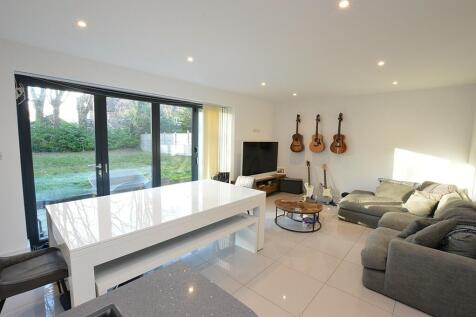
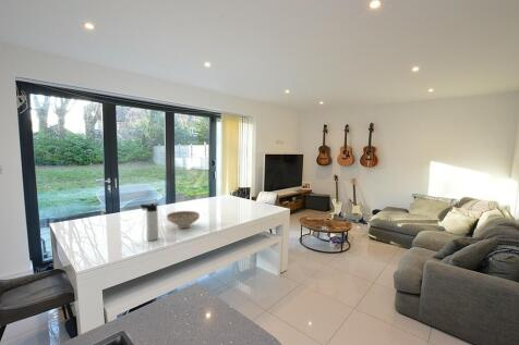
+ decorative bowl [166,210,201,230]
+ thermos bottle [140,202,159,242]
